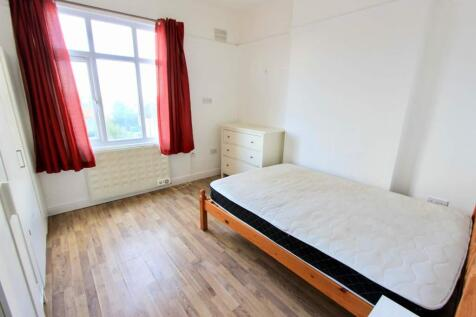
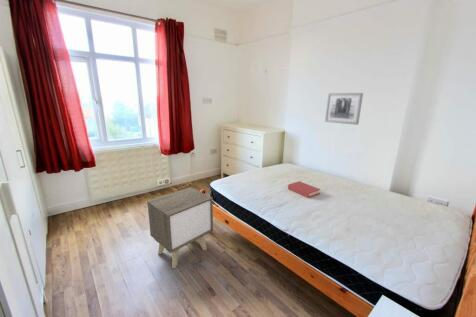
+ wall art [324,92,364,126]
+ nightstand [146,186,214,269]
+ book [287,180,321,199]
